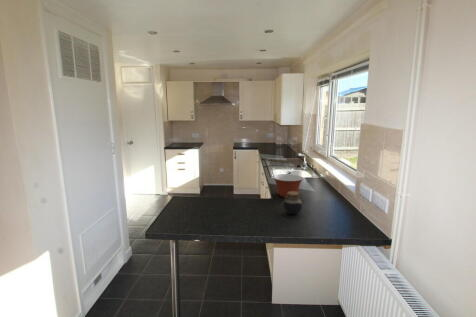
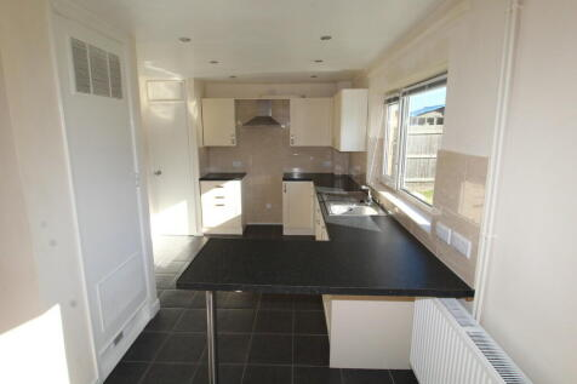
- mixing bowl [272,173,304,198]
- jar [280,191,303,216]
